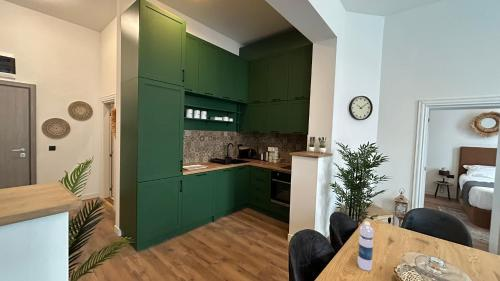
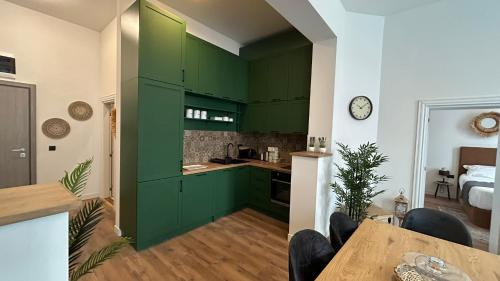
- water bottle [357,220,375,272]
